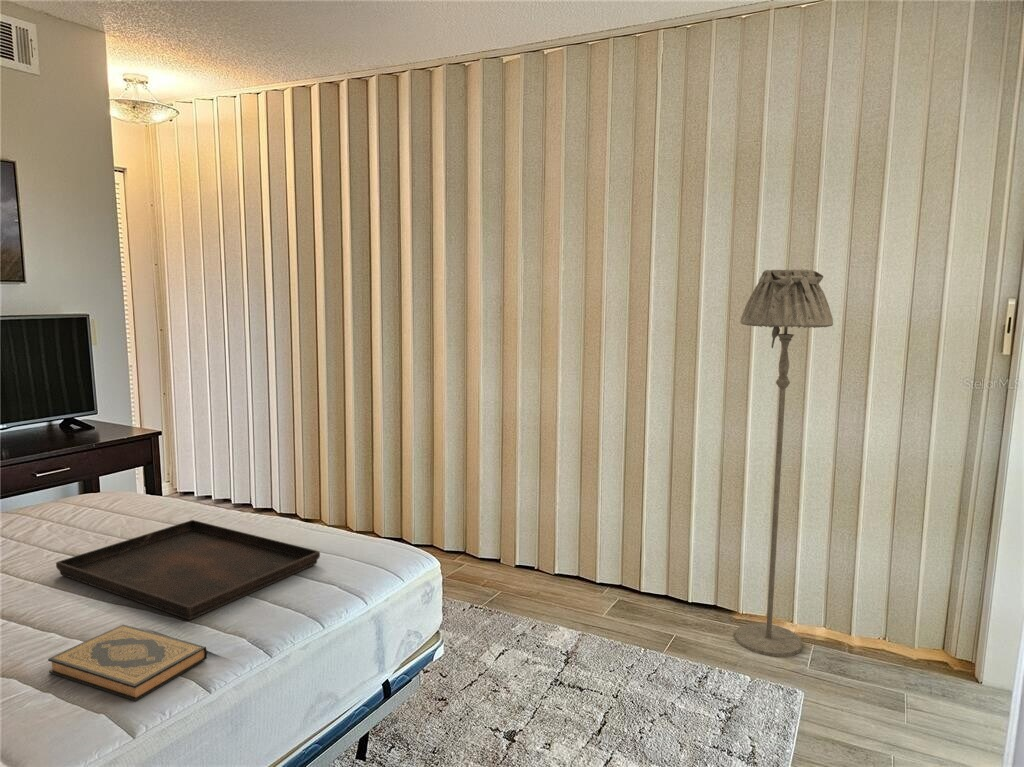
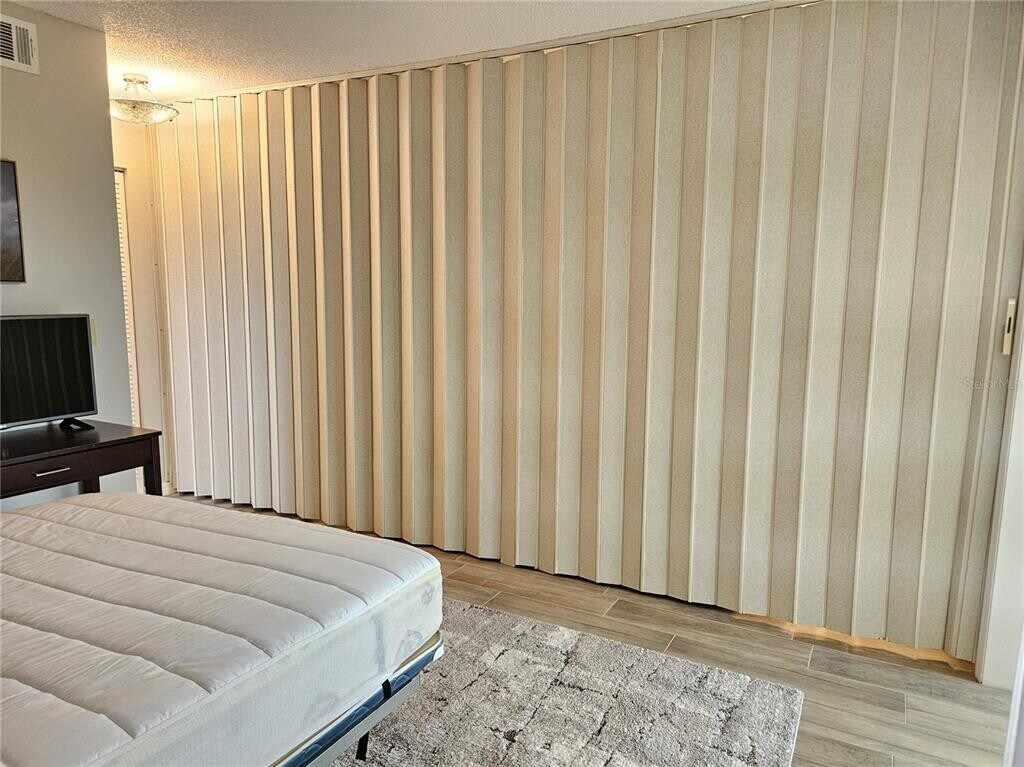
- floor lamp [734,268,834,658]
- hardback book [47,624,208,702]
- serving tray [55,519,321,621]
